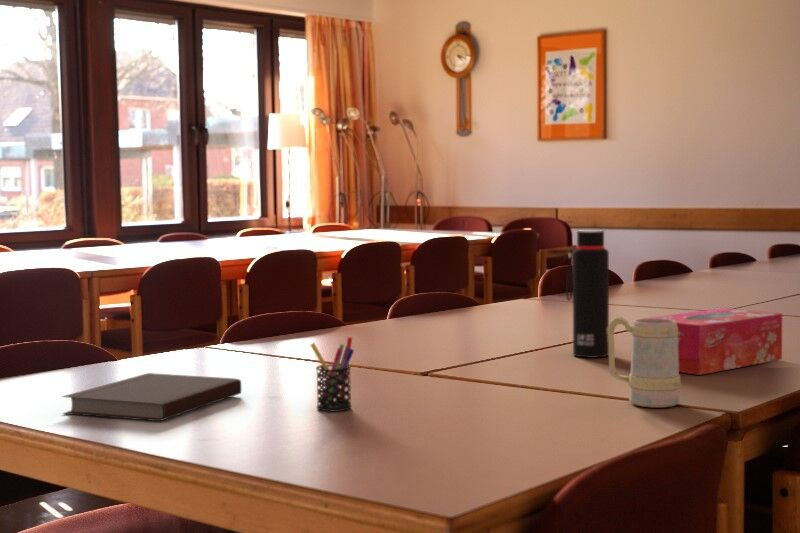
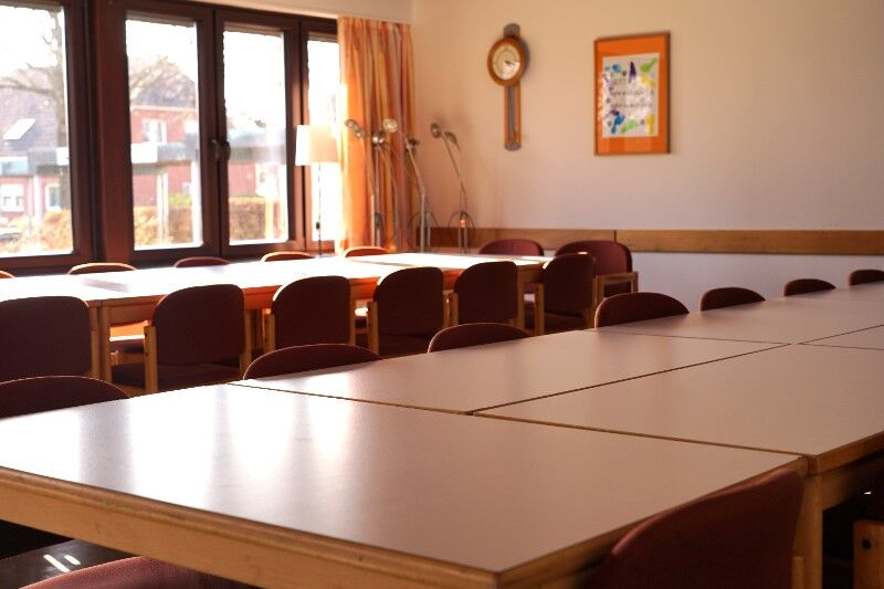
- tissue box [642,307,783,376]
- mug [607,316,681,408]
- water bottle [565,229,610,359]
- notebook [61,372,242,422]
- pen holder [310,336,355,412]
